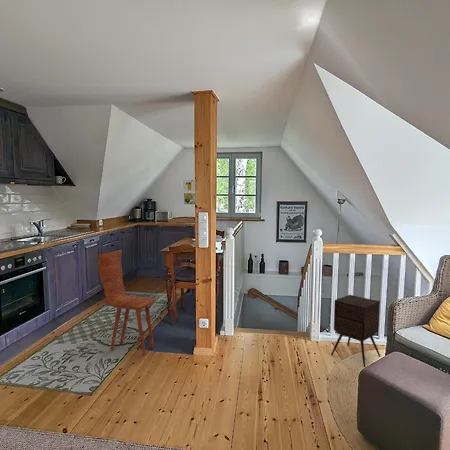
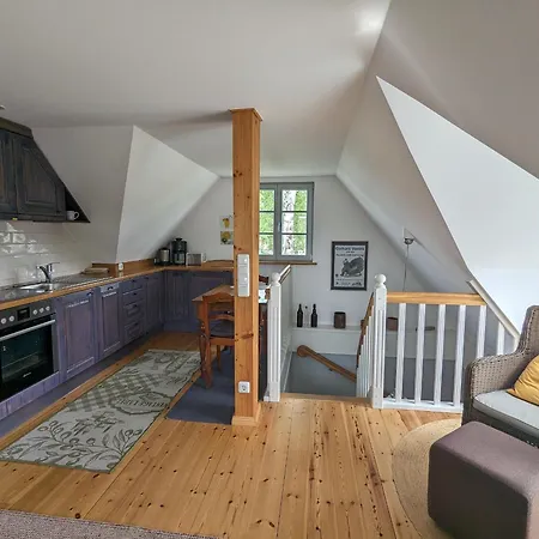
- dining chair [97,249,158,356]
- side table [330,294,381,368]
